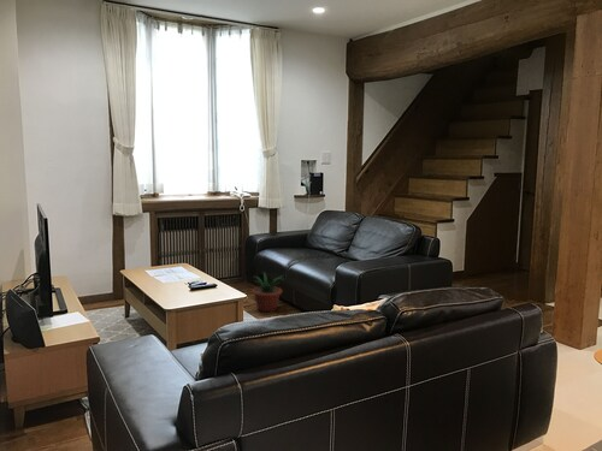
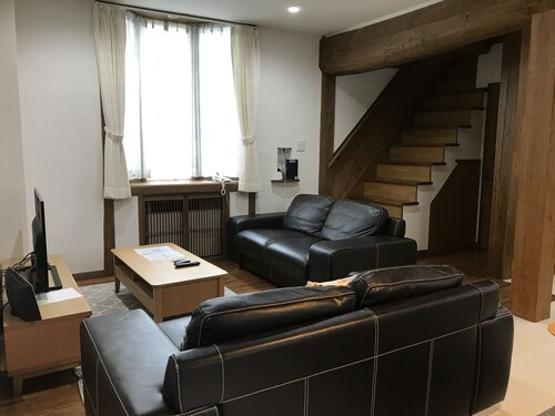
- potted plant [250,271,285,313]
